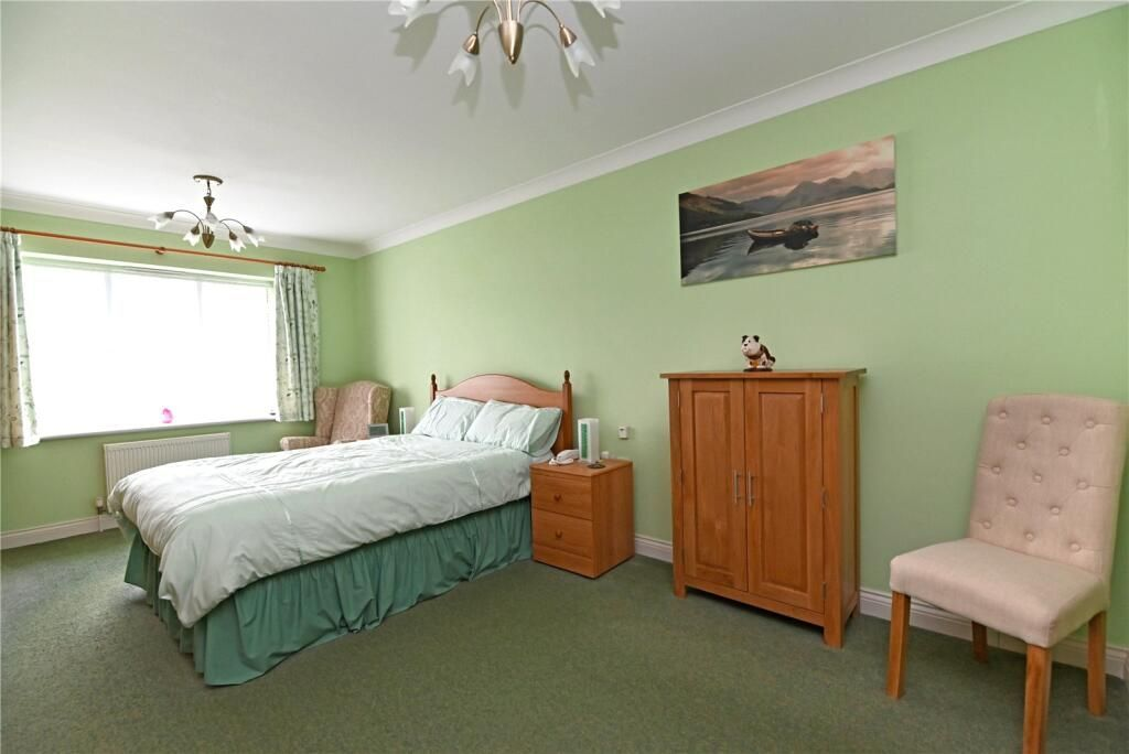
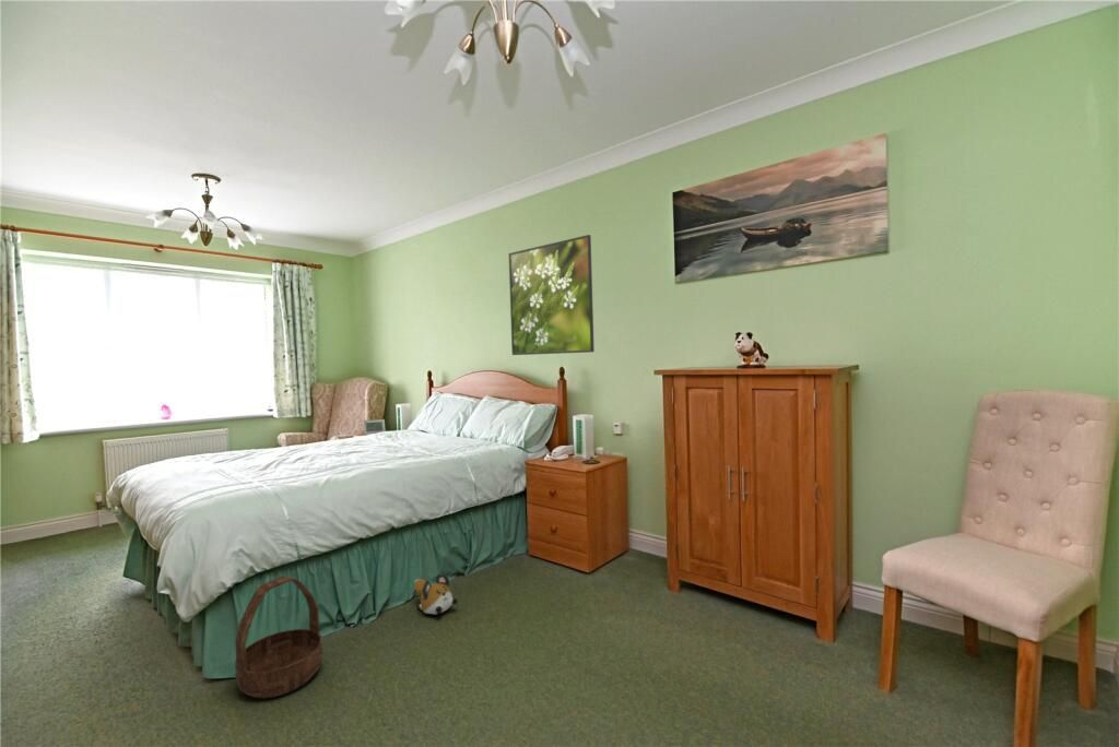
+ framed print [508,234,596,356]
+ plush toy [413,573,459,615]
+ basket [234,574,325,699]
